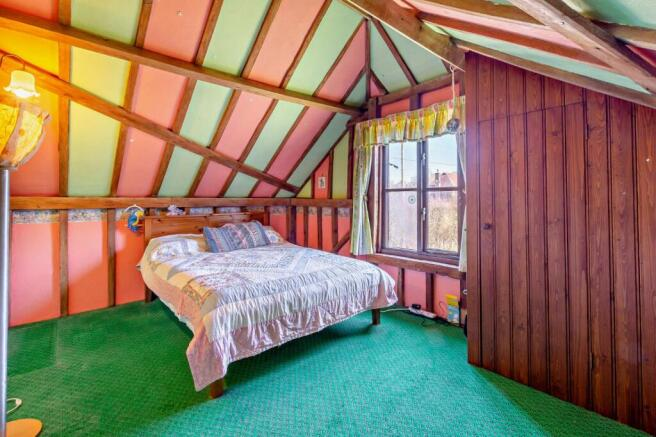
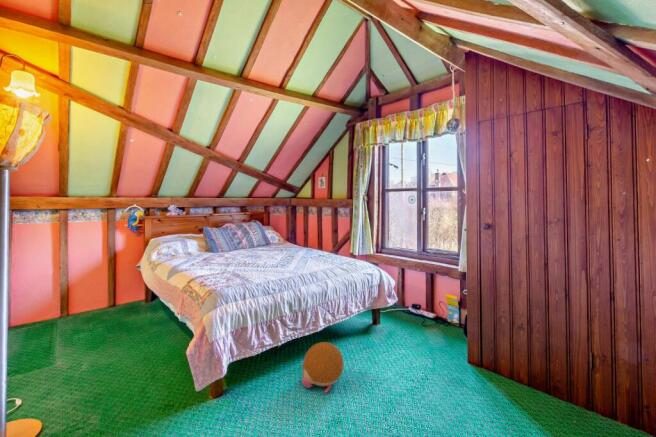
+ plush toy [301,341,345,394]
